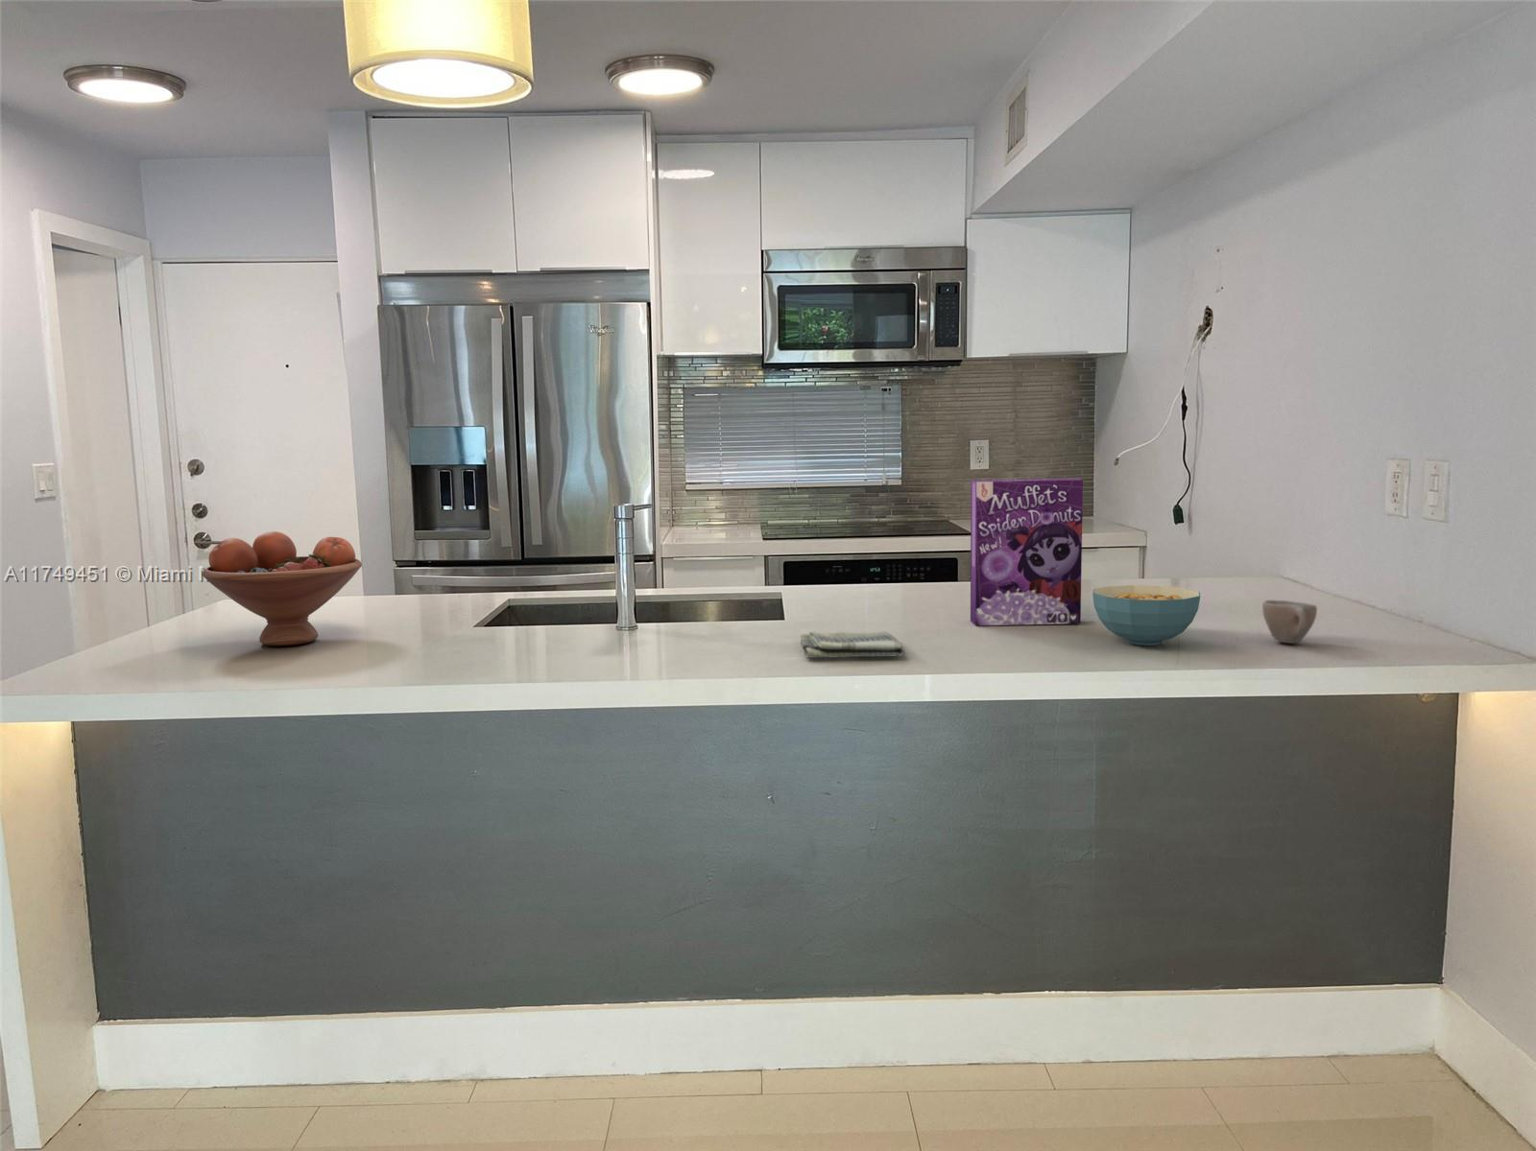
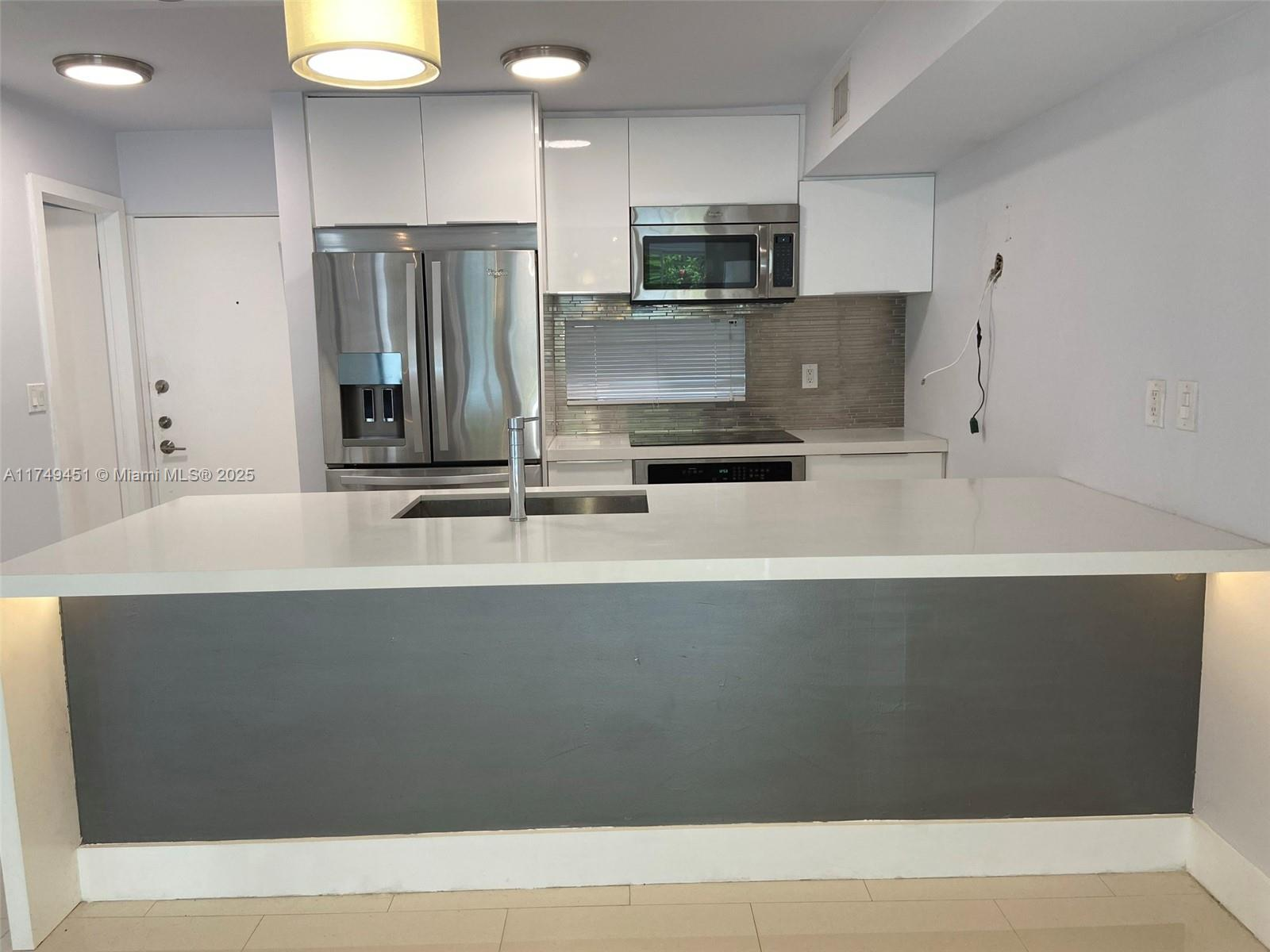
- dish towel [799,631,906,659]
- cup [1261,600,1318,644]
- cereal bowl [1091,584,1201,647]
- cereal box [970,478,1084,626]
- fruit bowl [201,531,363,647]
